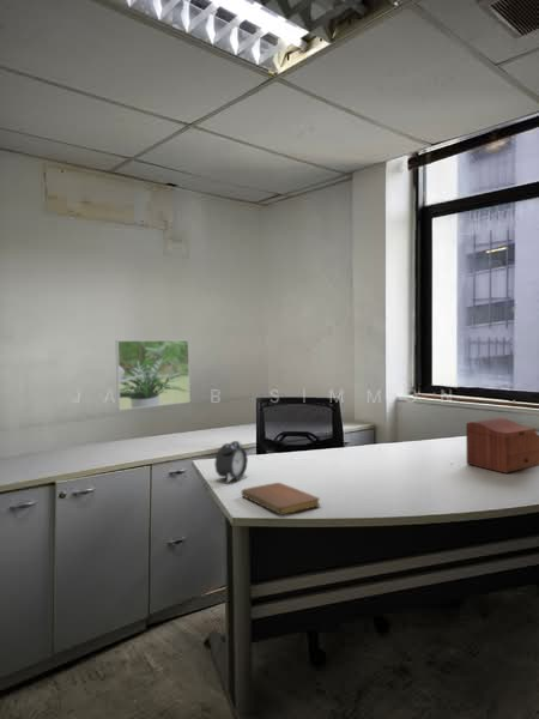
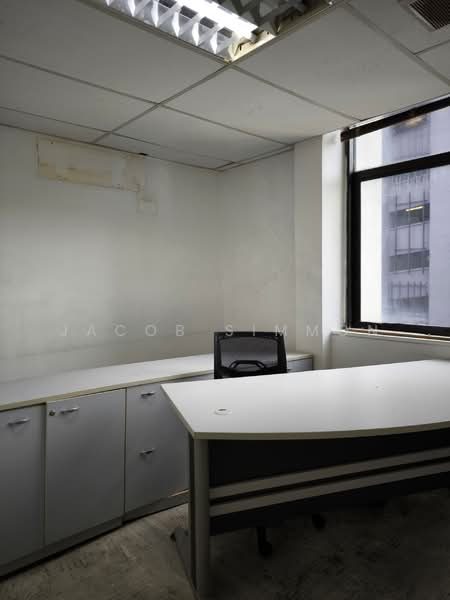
- sewing box [465,417,539,475]
- alarm clock [213,440,249,484]
- notebook [241,482,321,516]
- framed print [115,339,192,411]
